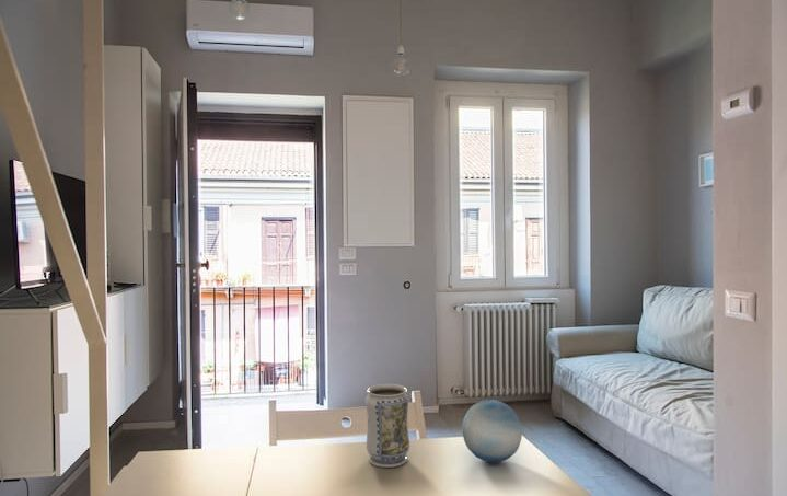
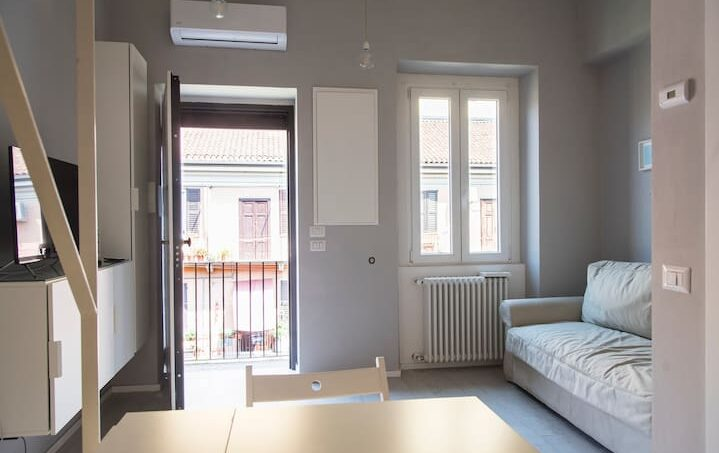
- decorative ball [461,399,523,463]
- vase [364,383,410,469]
